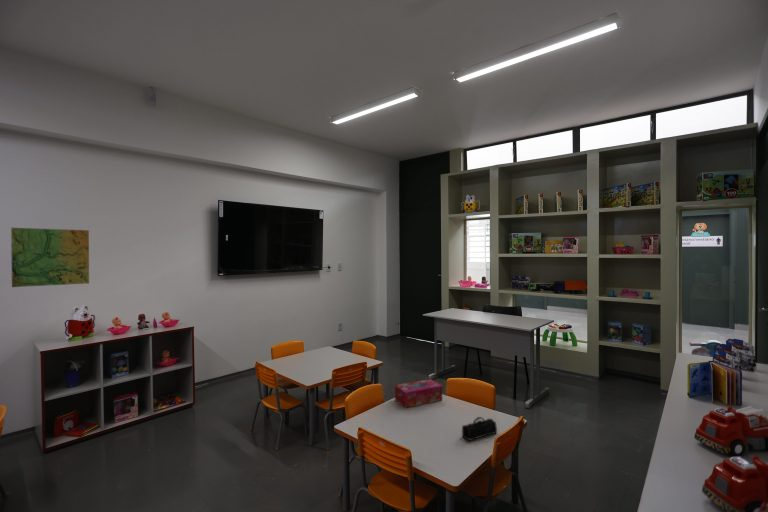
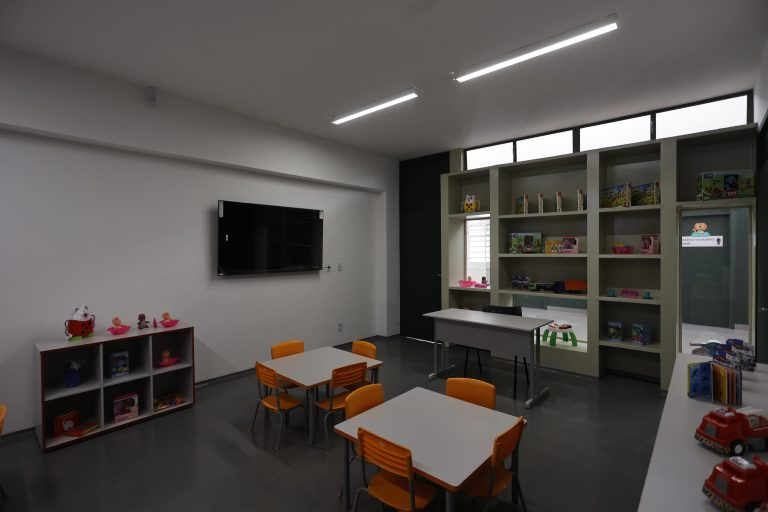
- tissue box [394,378,443,409]
- map [10,227,90,288]
- pencil case [461,416,498,441]
